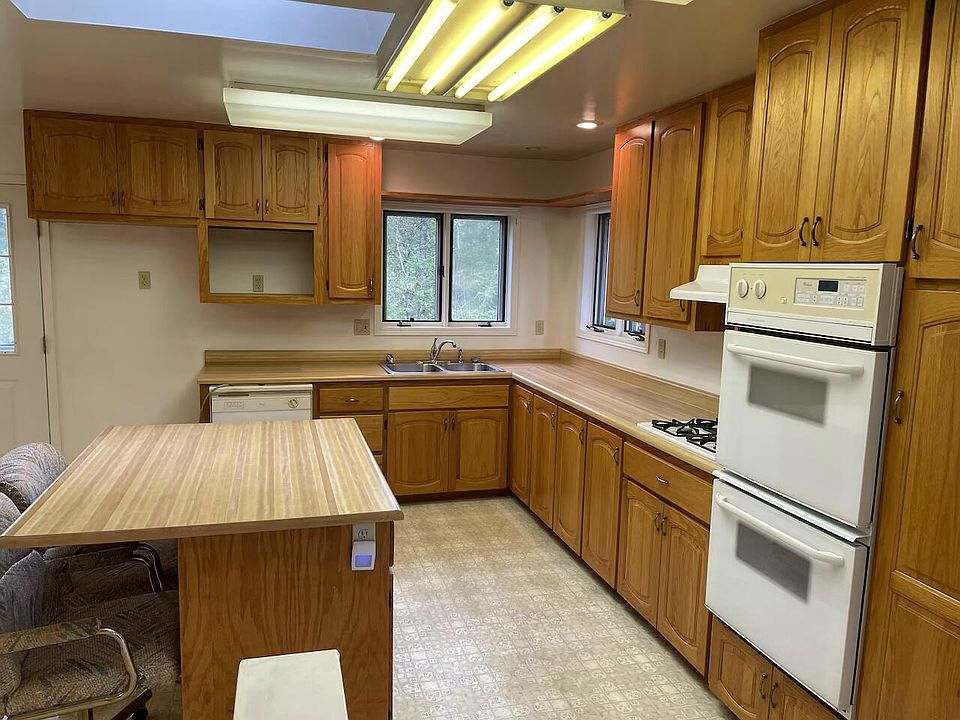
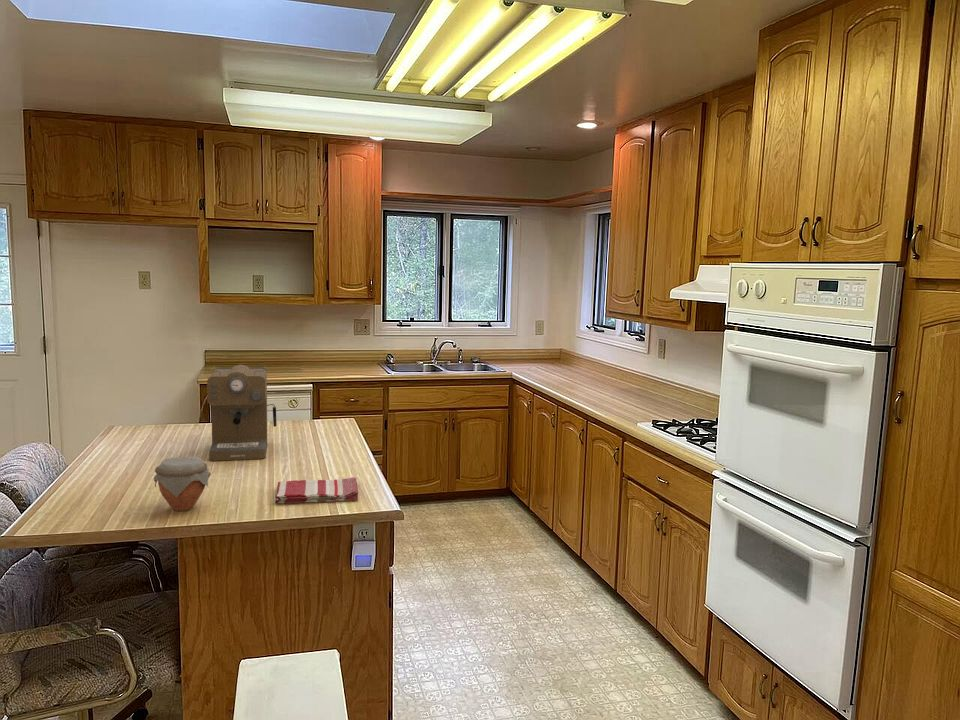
+ jar [153,456,212,512]
+ dish towel [273,476,359,504]
+ coffee maker [206,364,277,462]
